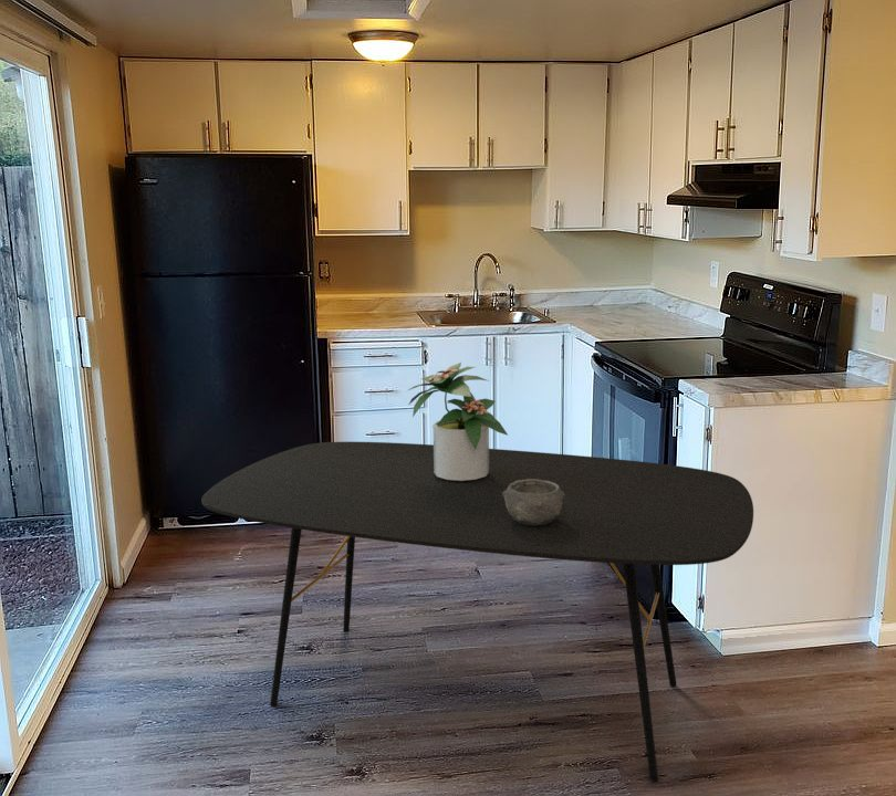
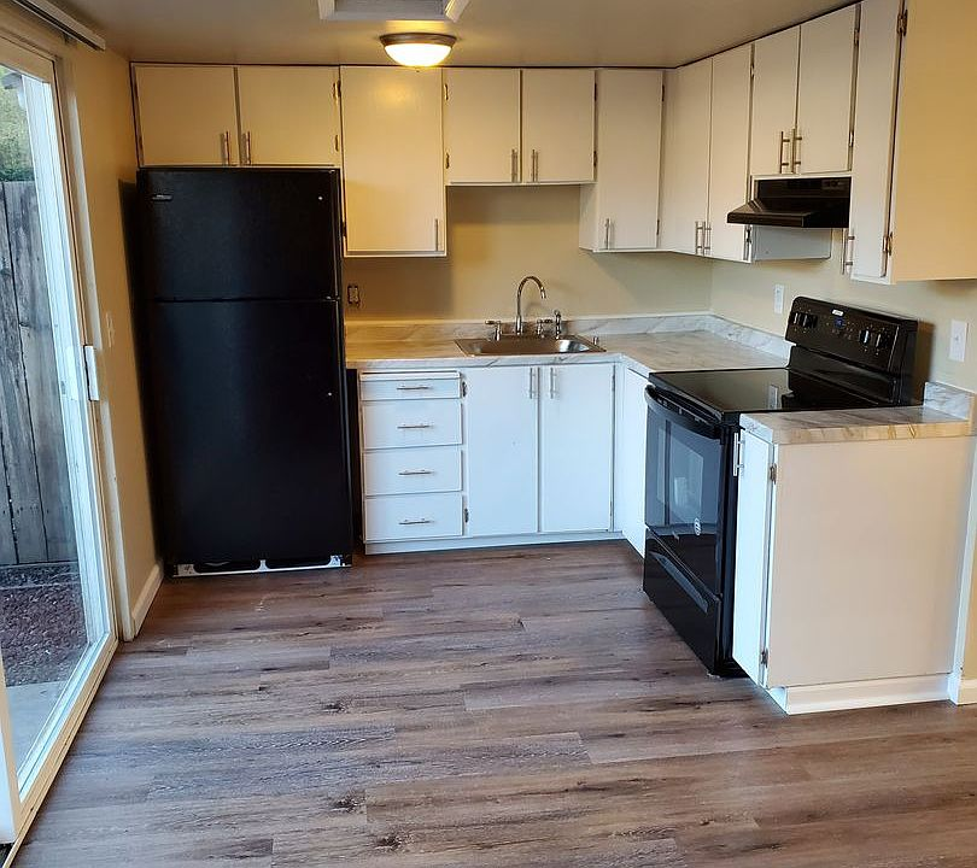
- dining table [200,441,754,783]
- potted plant [407,362,509,481]
- bowl [502,479,564,526]
